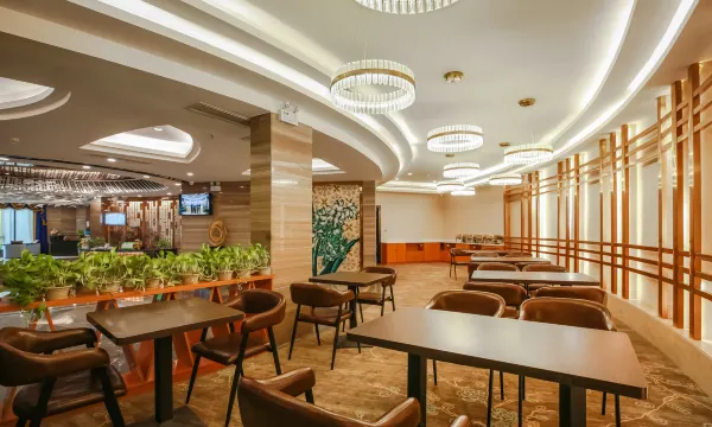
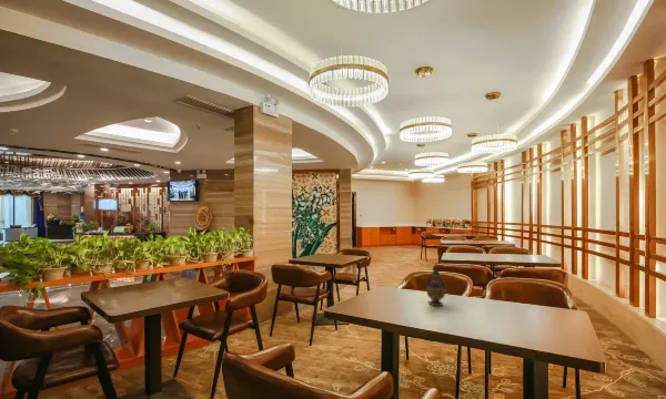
+ teapot [425,268,447,307]
